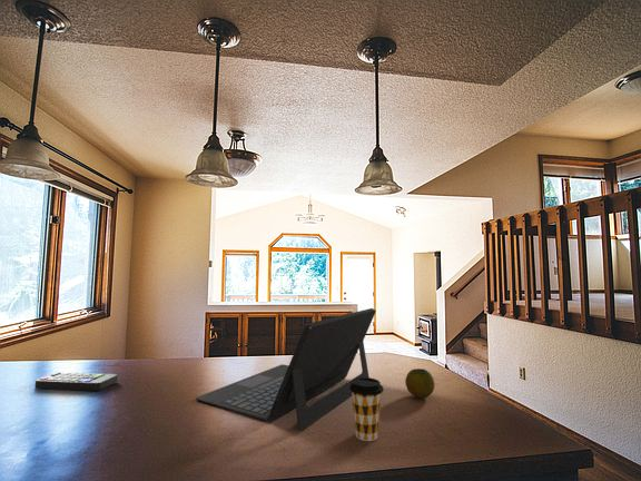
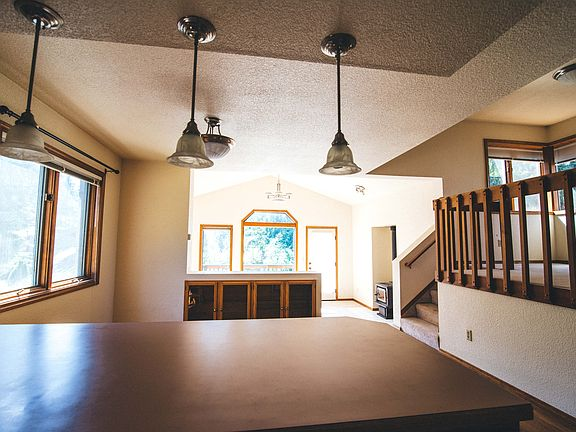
- coffee cup [349,377,384,442]
- fruit [404,367,436,399]
- remote control [34,371,119,392]
- laptop [195,307,377,432]
